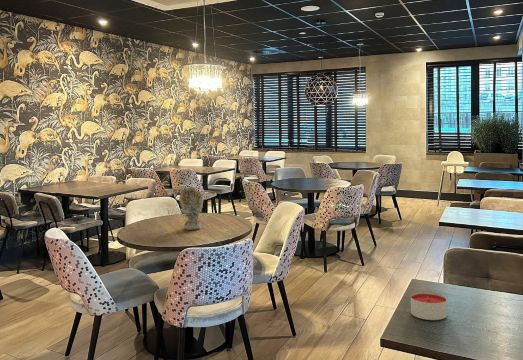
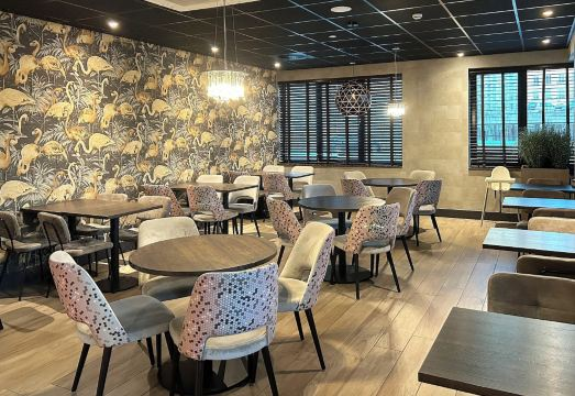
- vase [178,186,204,231]
- candle [410,291,448,321]
